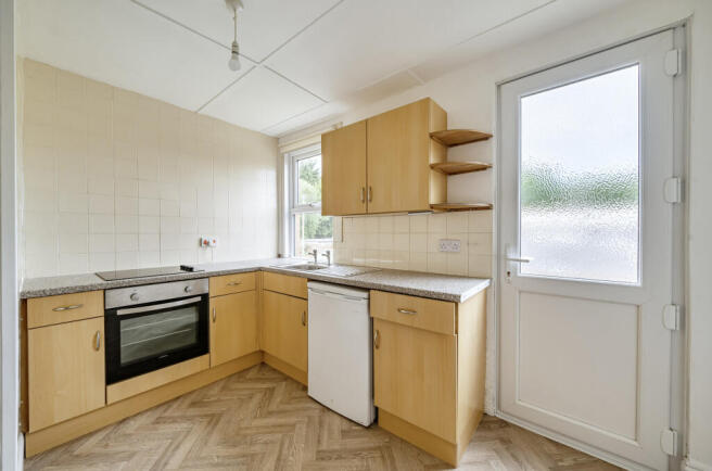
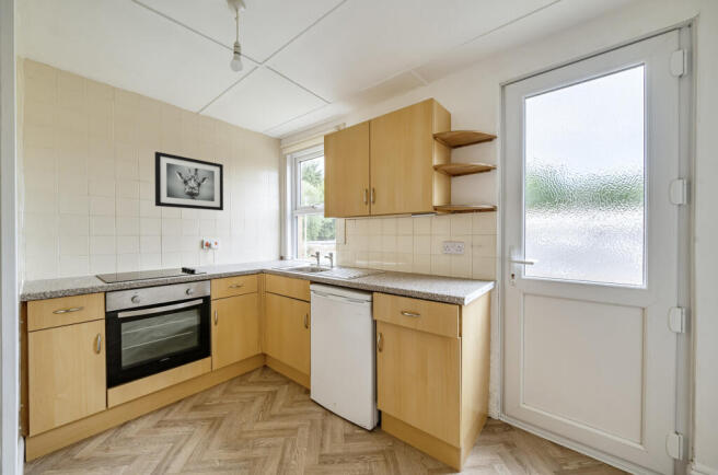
+ wall art [154,150,224,211]
